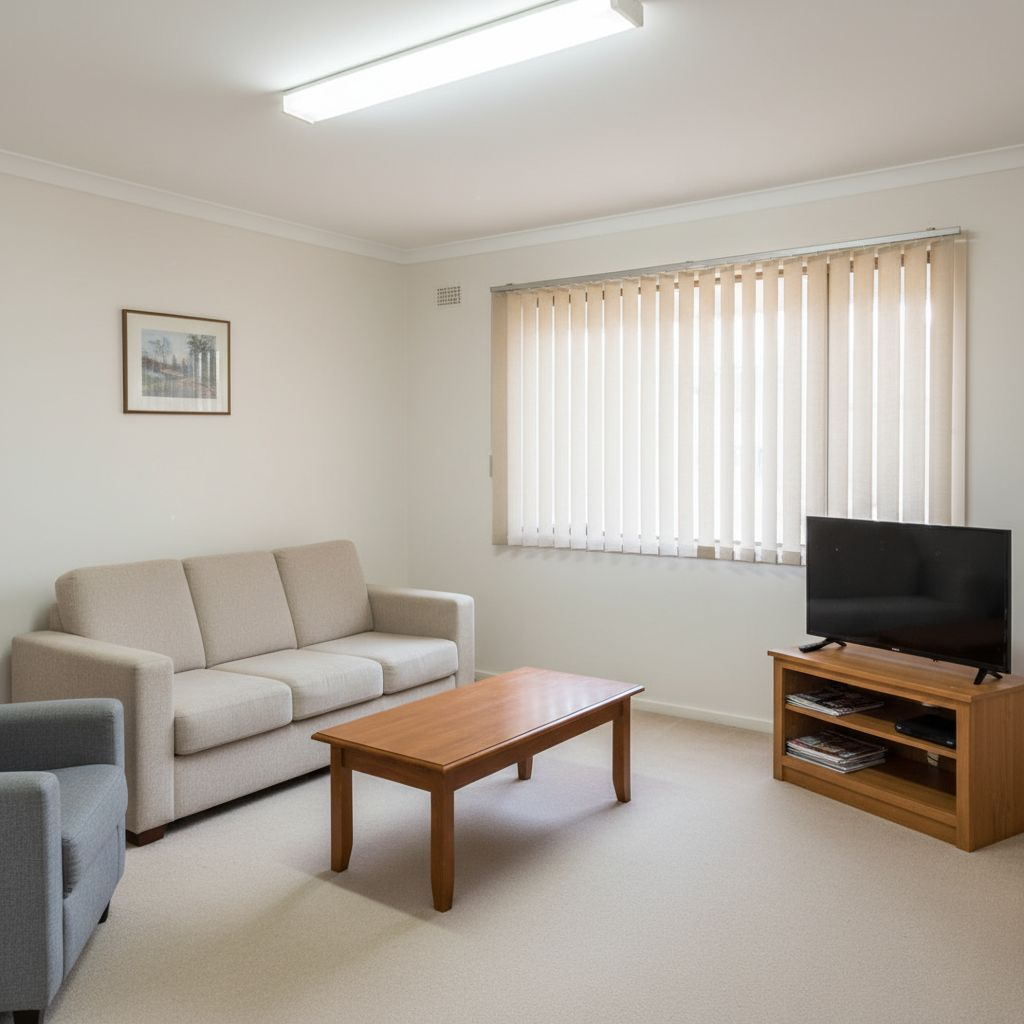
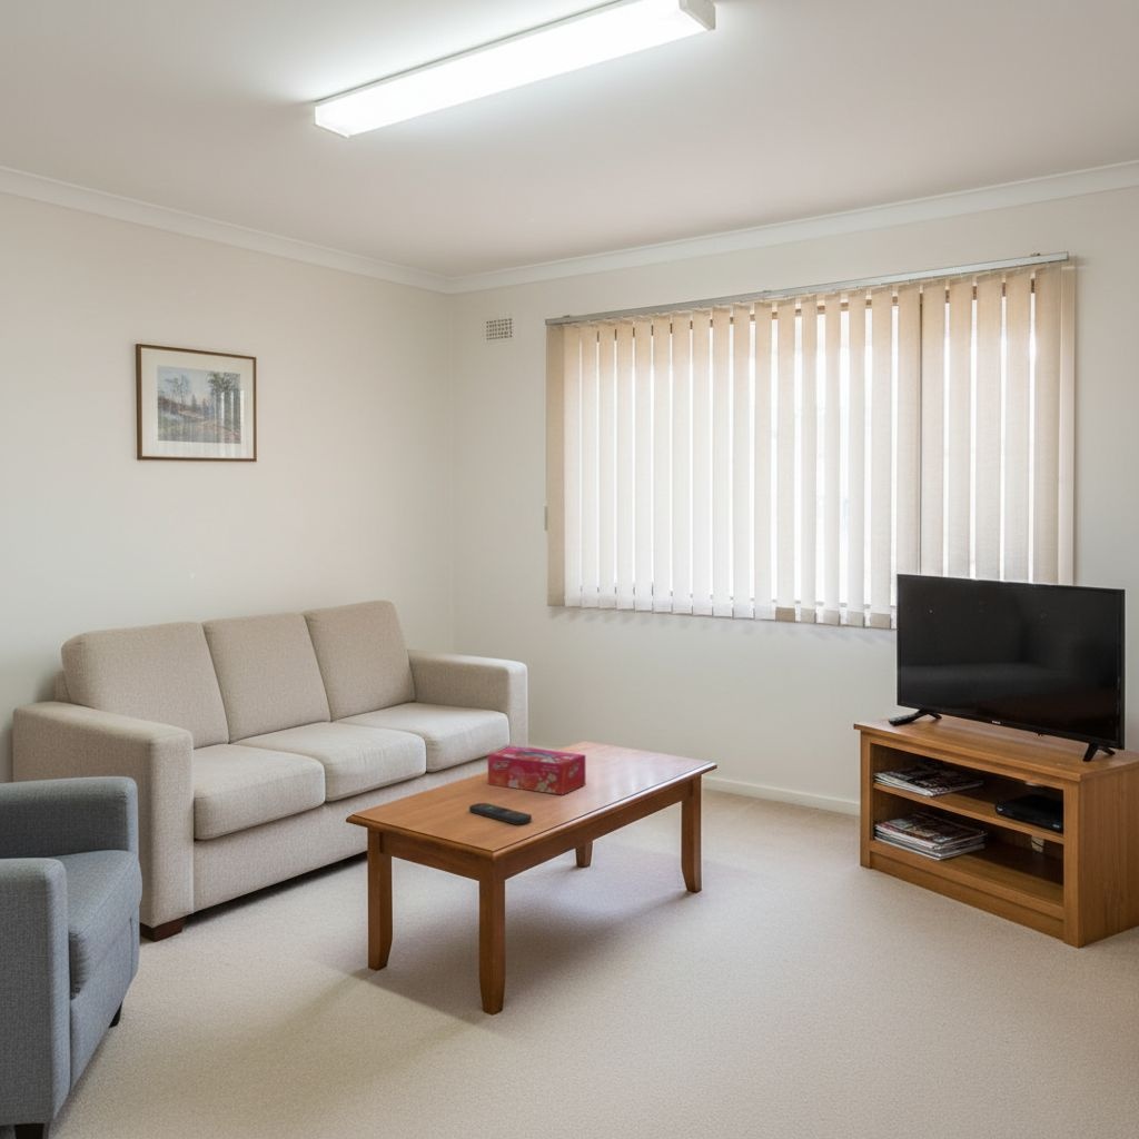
+ remote control [468,802,533,825]
+ tissue box [487,745,586,795]
